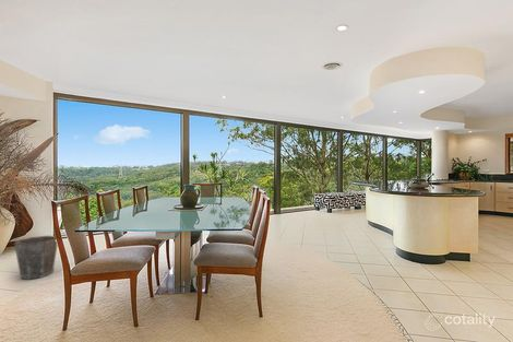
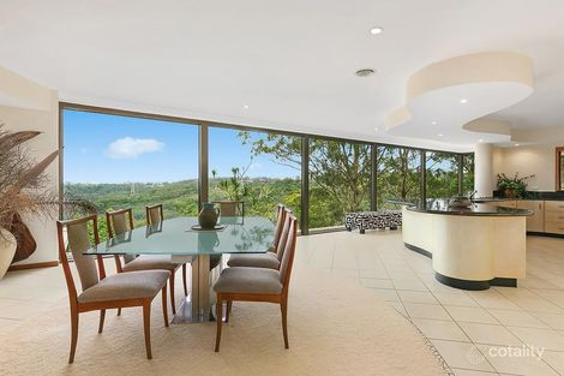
- waste bin [13,235,58,281]
